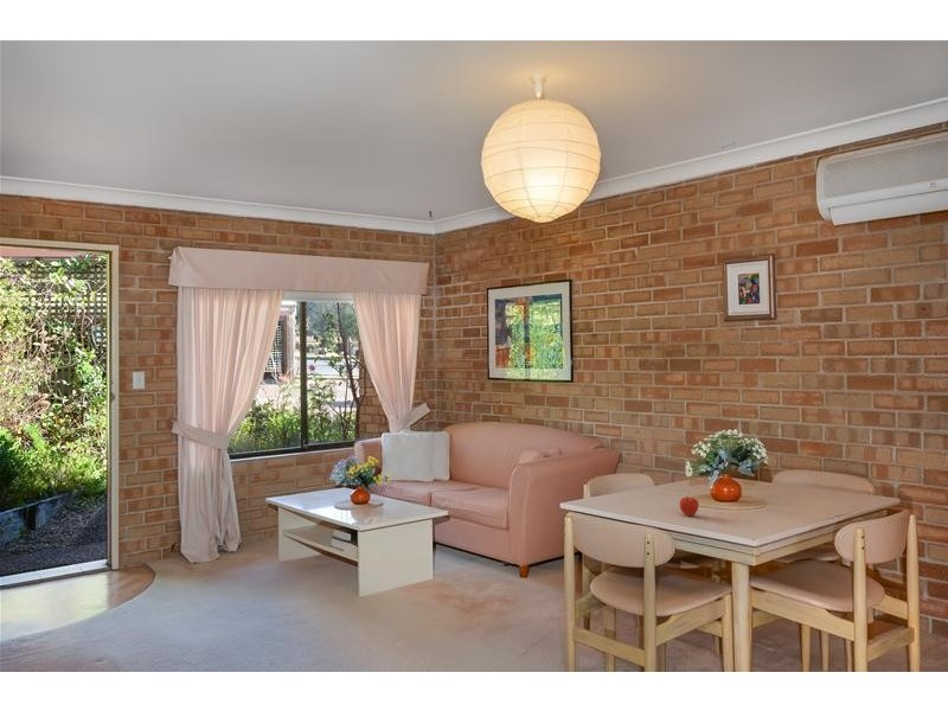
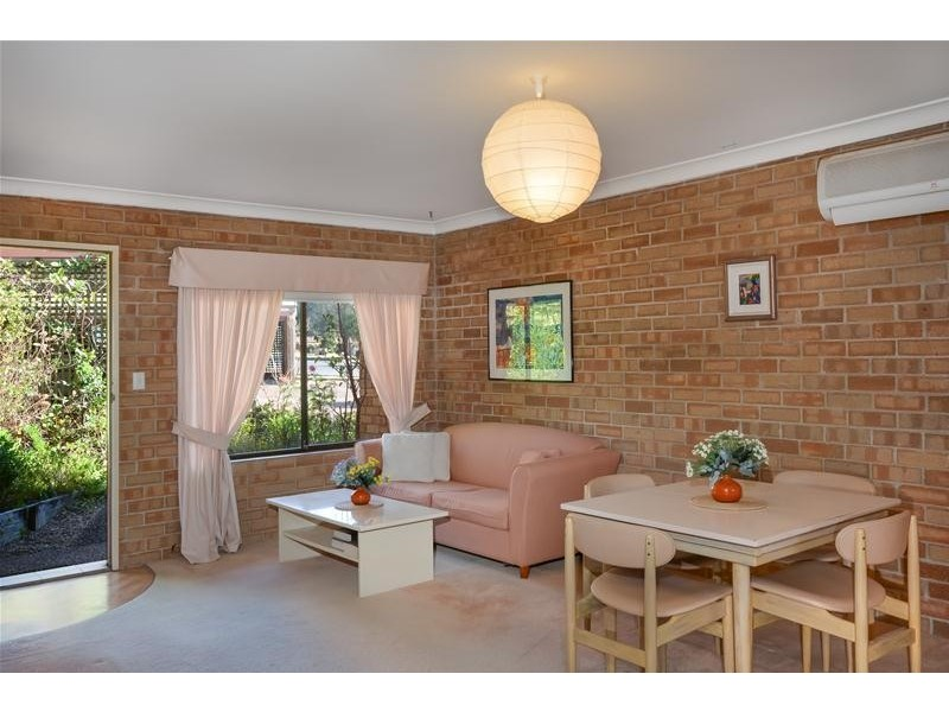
- fruit [678,495,700,517]
